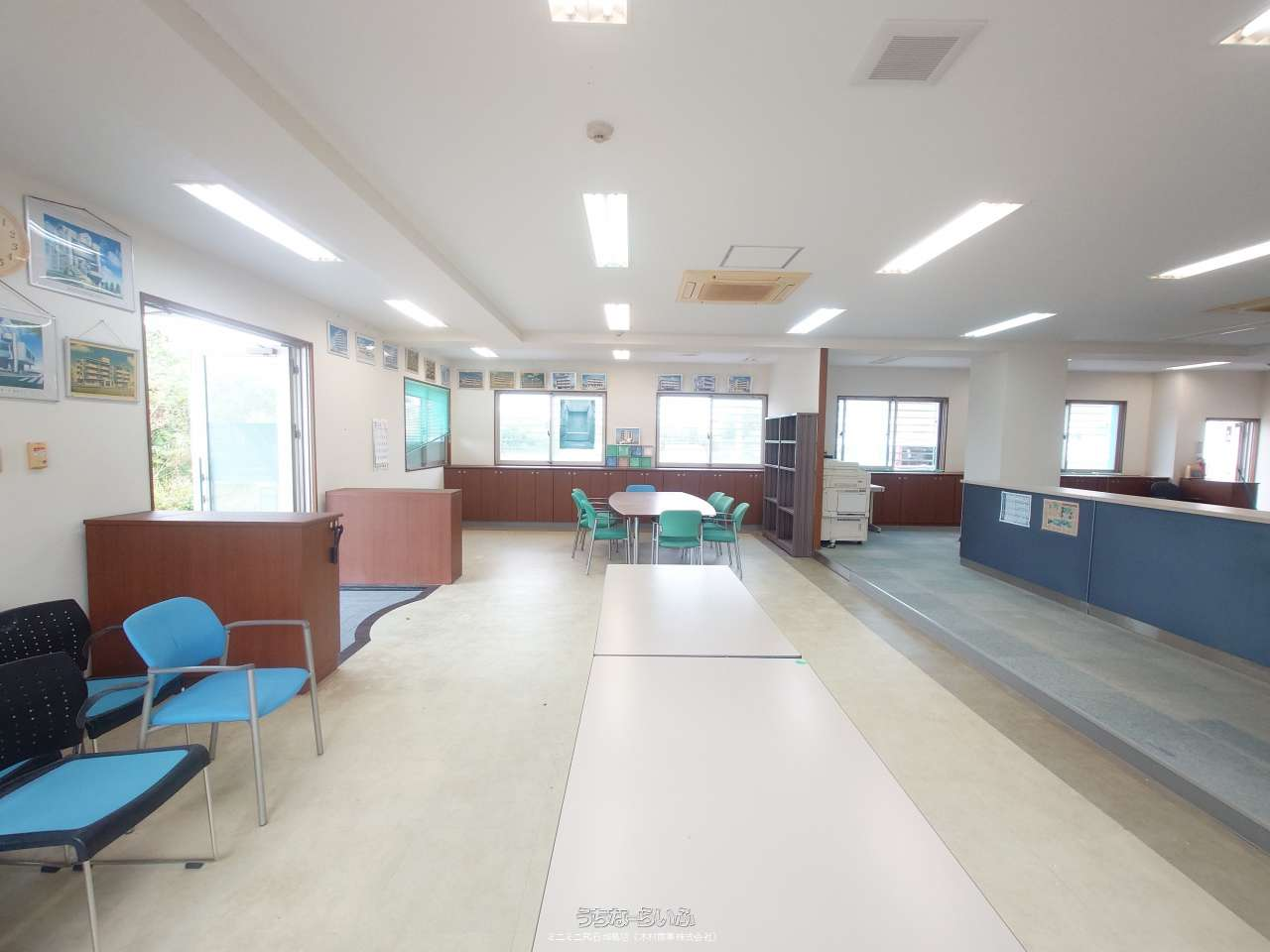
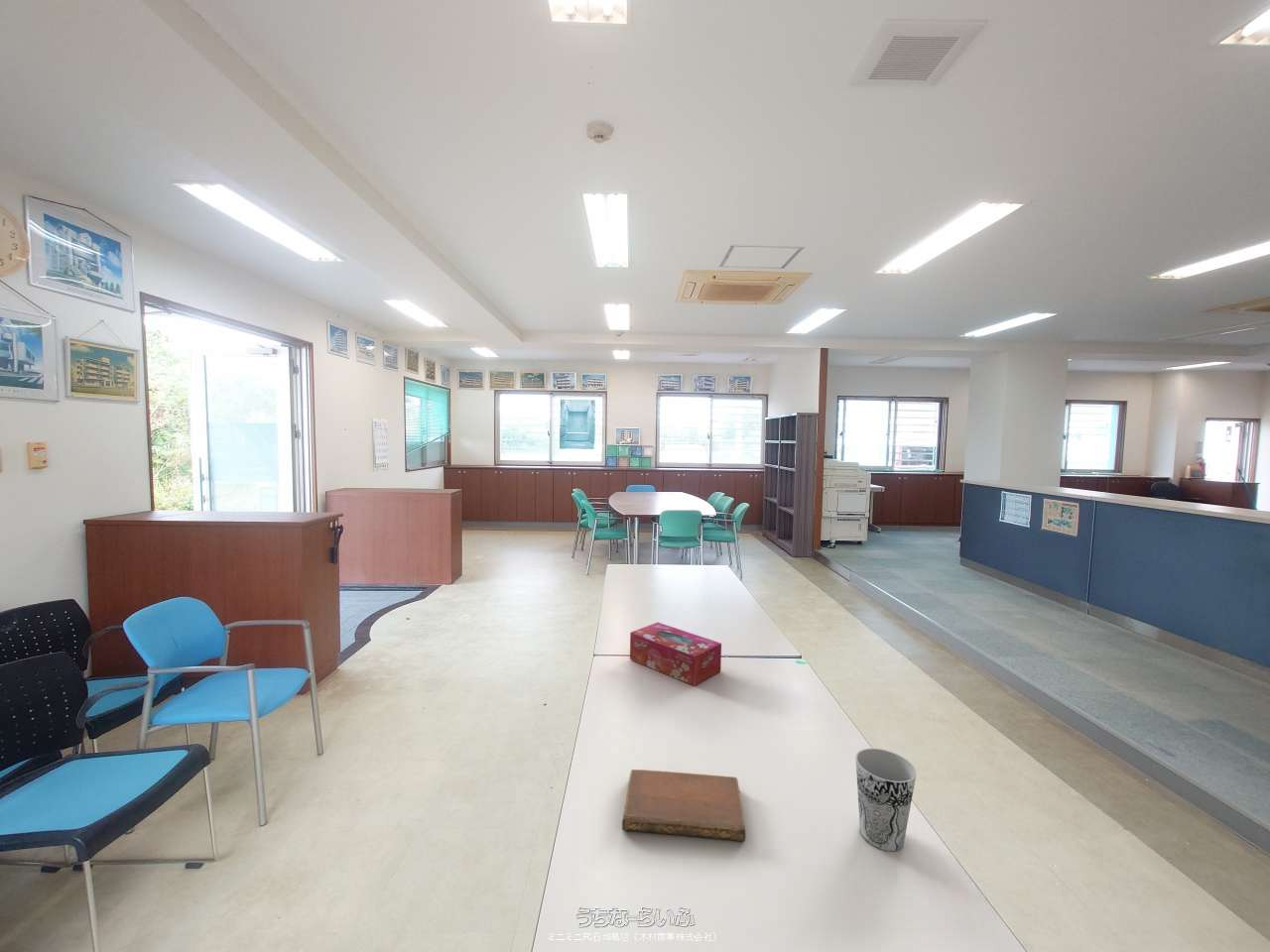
+ cup [854,748,918,852]
+ notebook [621,769,746,842]
+ tissue box [629,622,722,687]
